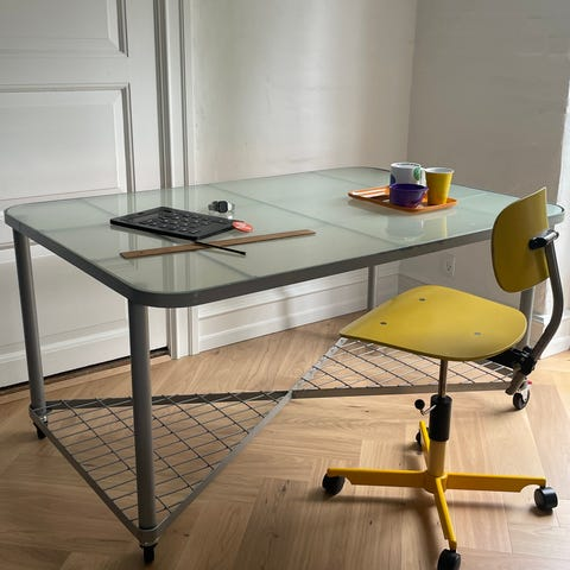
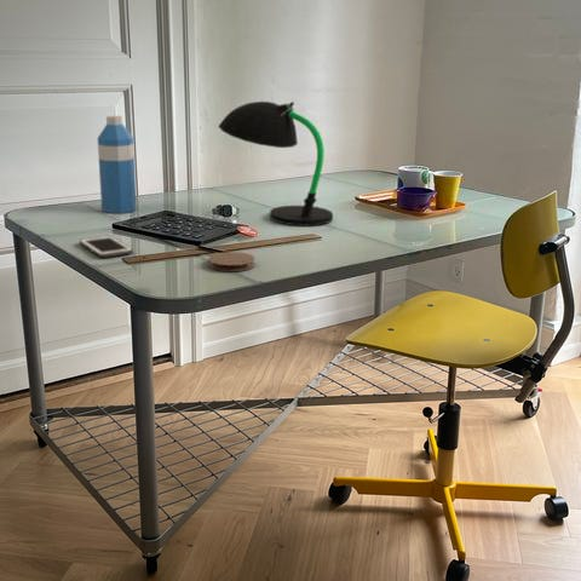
+ coaster [207,251,257,272]
+ water bottle [97,115,138,214]
+ cell phone [79,235,134,259]
+ desk lamp [217,100,334,228]
